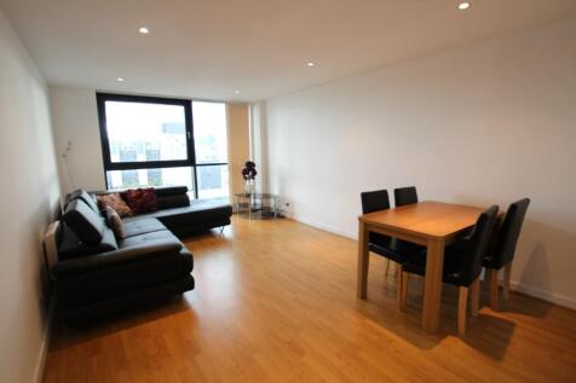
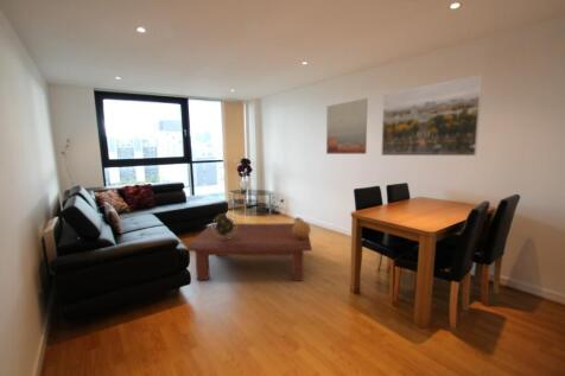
+ wall art [325,97,369,155]
+ decorative sphere [211,212,239,240]
+ coffee table [185,222,313,282]
+ ceramic pot [292,216,312,240]
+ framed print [380,74,484,157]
